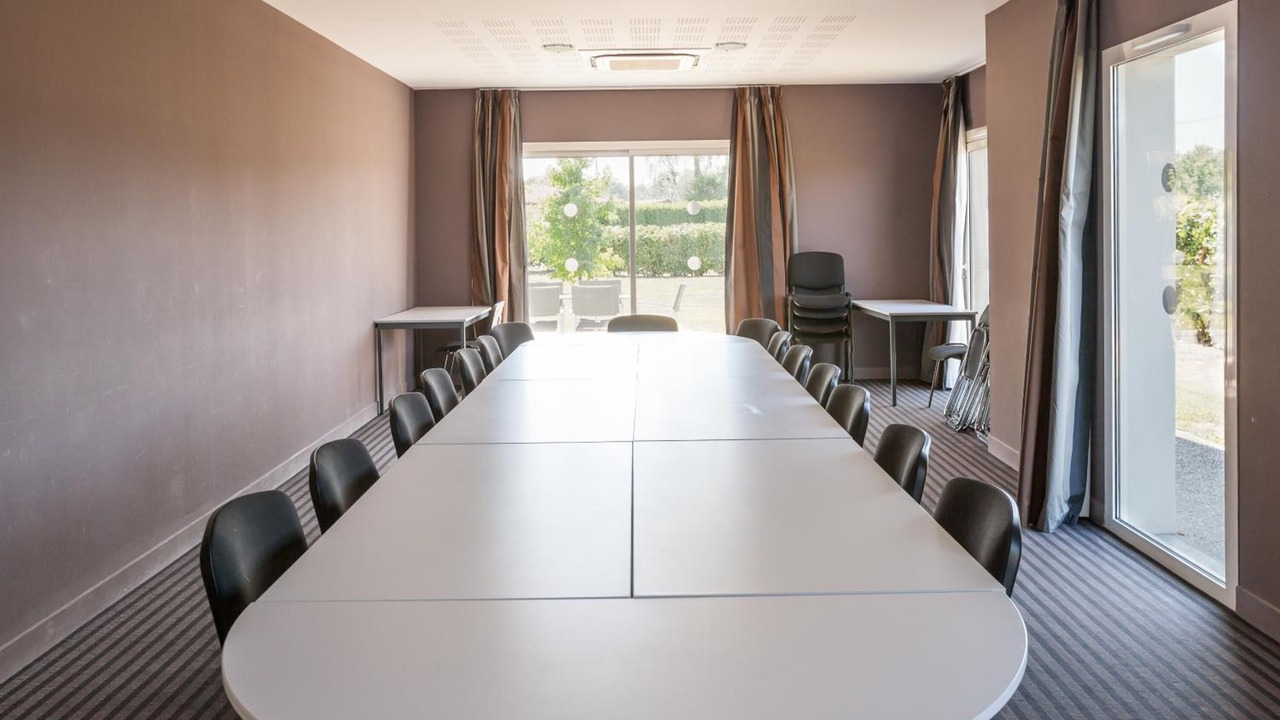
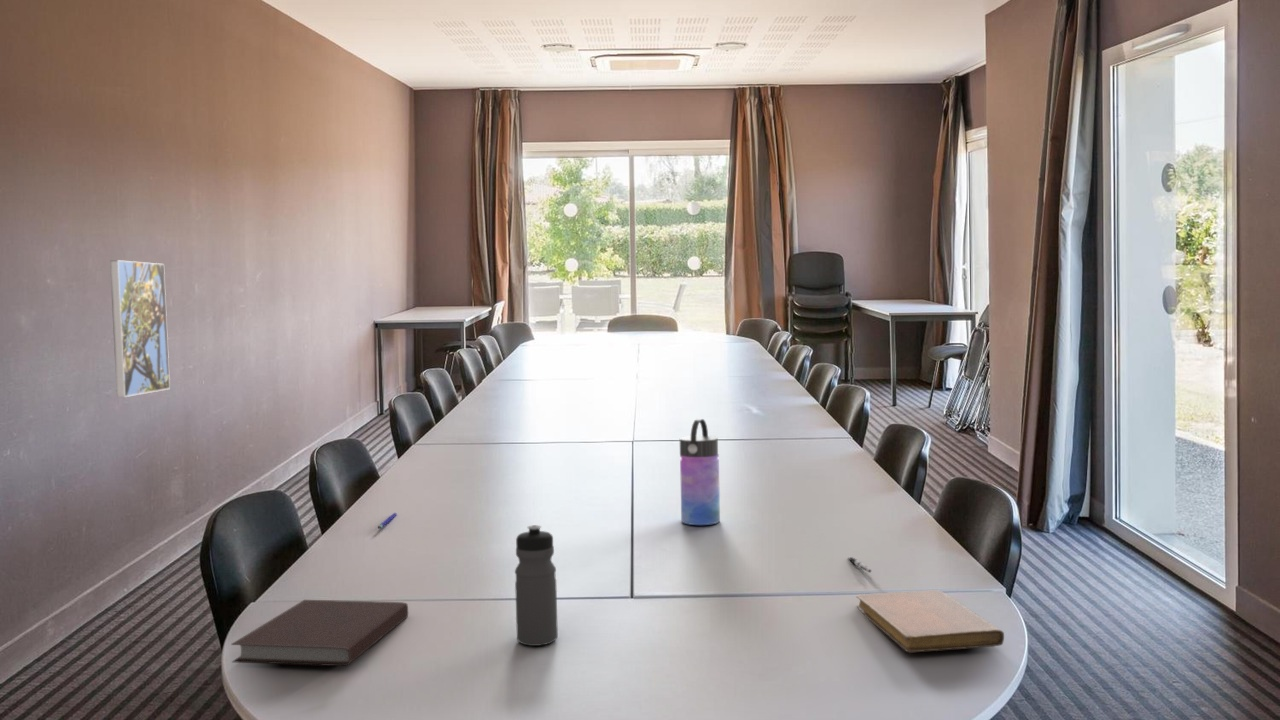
+ water bottle [679,418,721,526]
+ notebook [855,589,1005,654]
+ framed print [109,259,171,398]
+ pen [847,556,872,574]
+ notebook [230,599,409,667]
+ water bottle [514,524,559,647]
+ pen [377,512,398,530]
